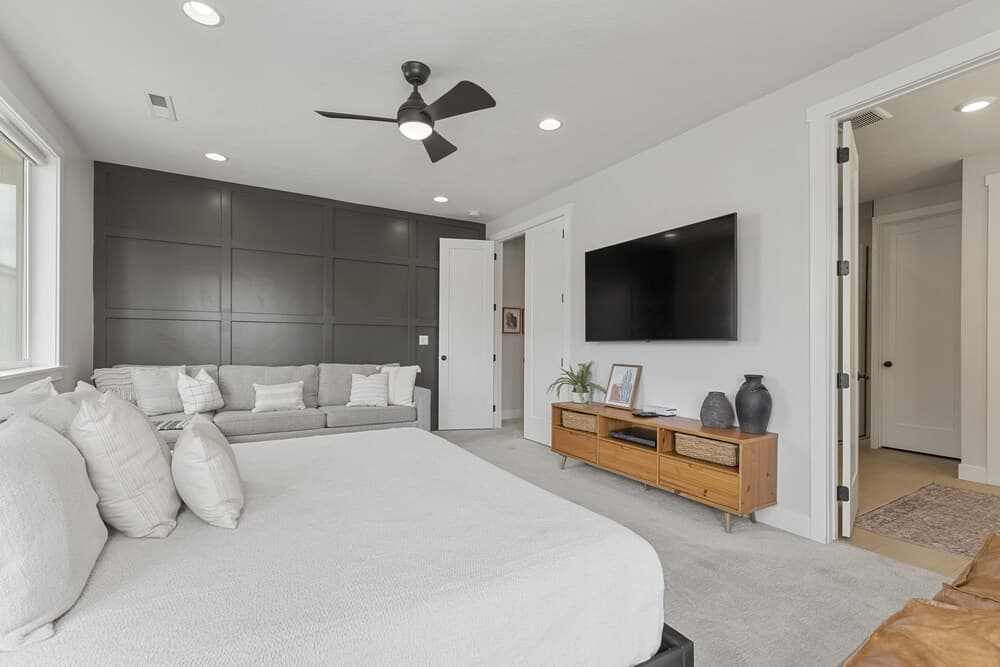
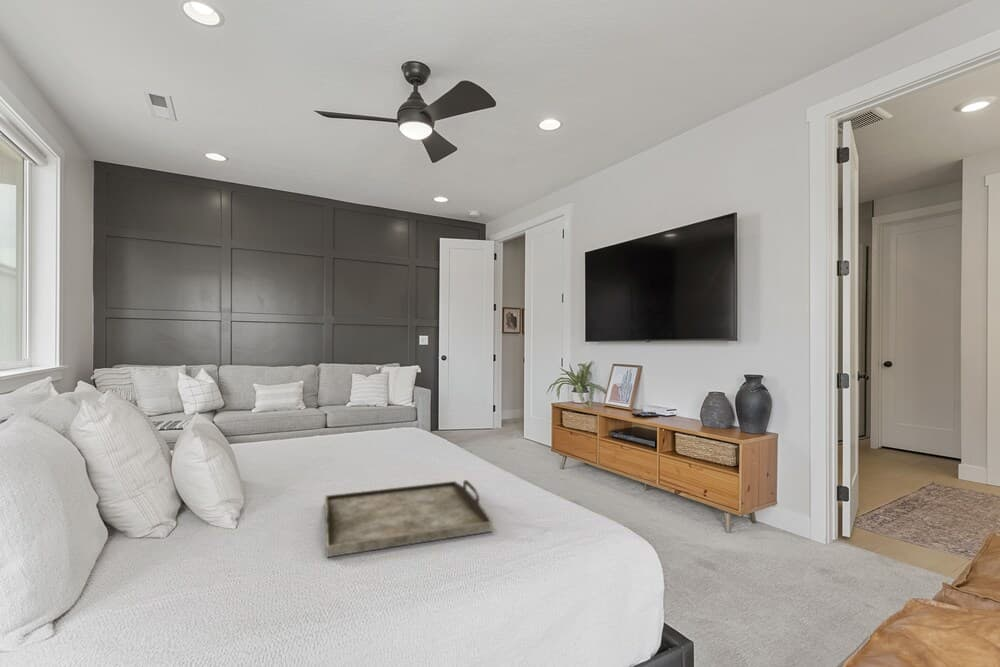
+ serving tray [324,479,493,558]
